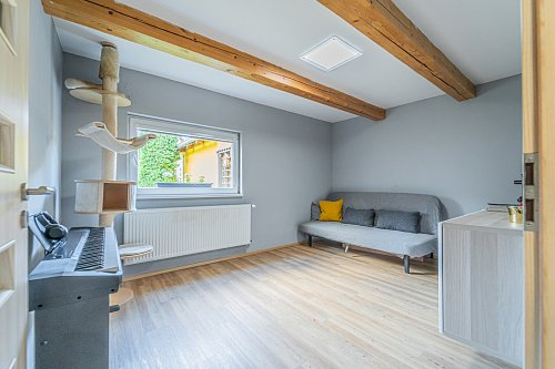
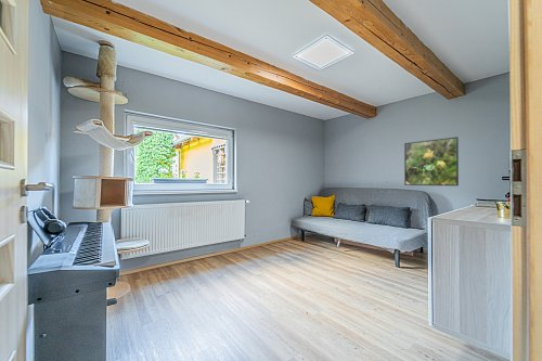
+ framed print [403,136,460,186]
